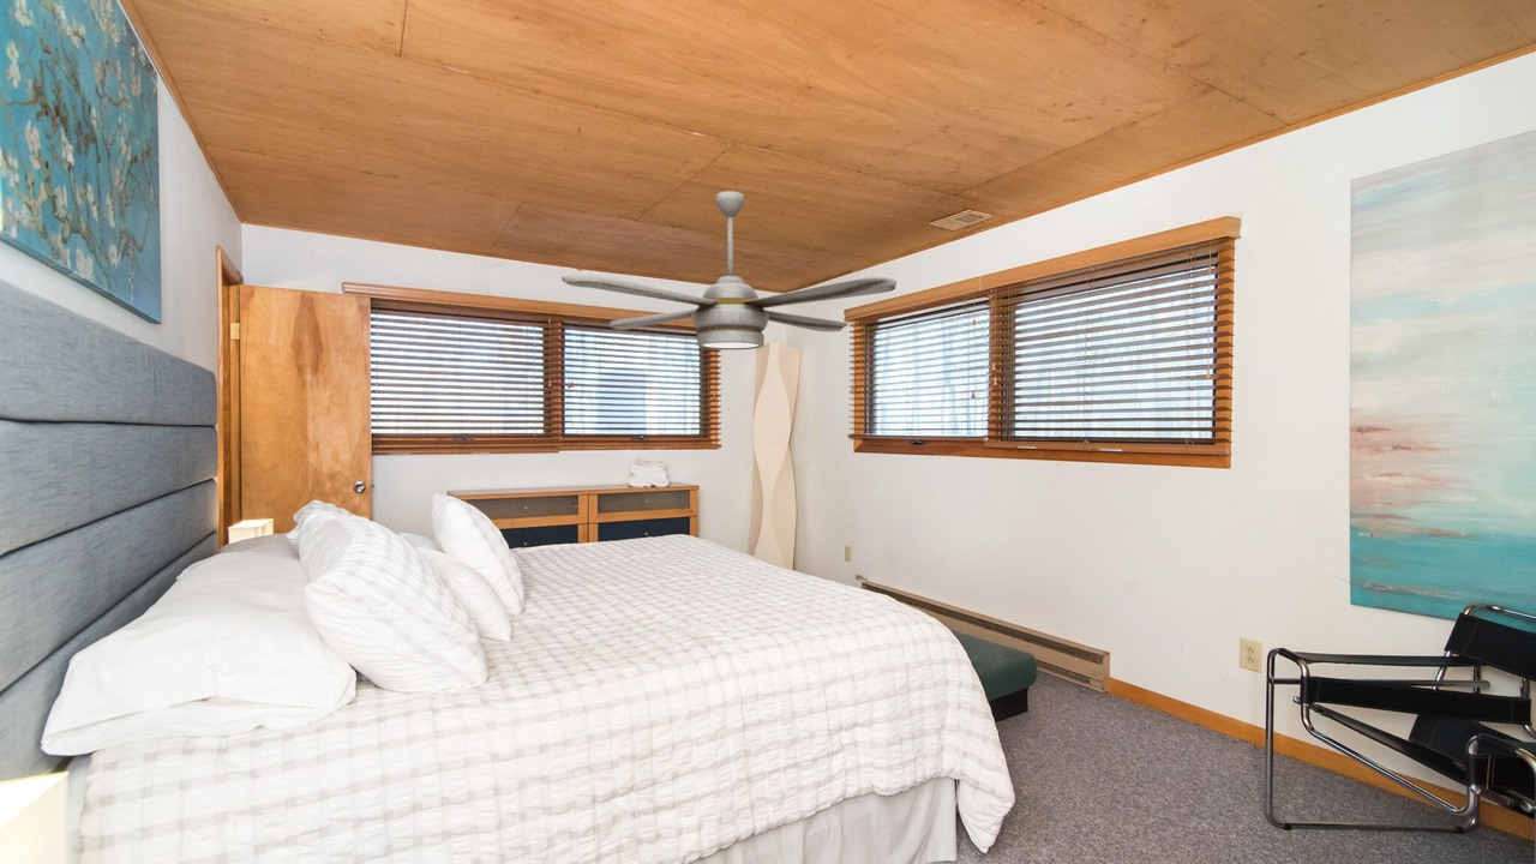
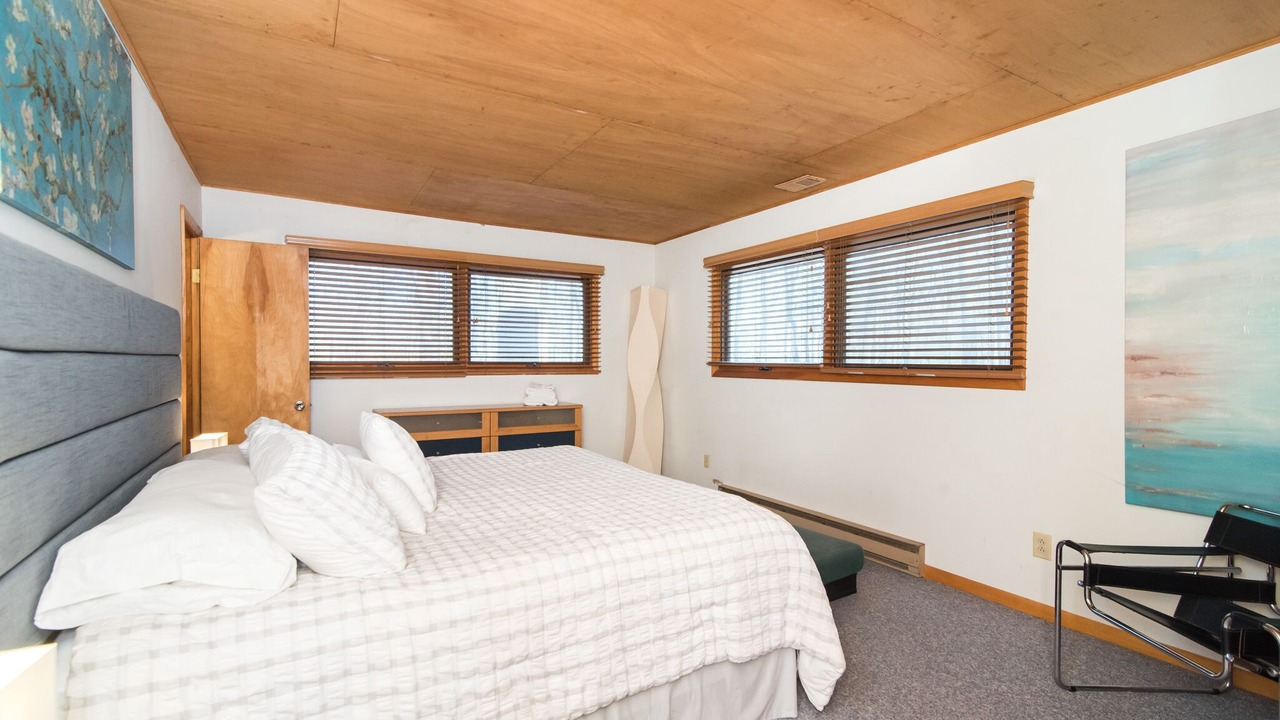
- ceiling fan [560,190,898,350]
